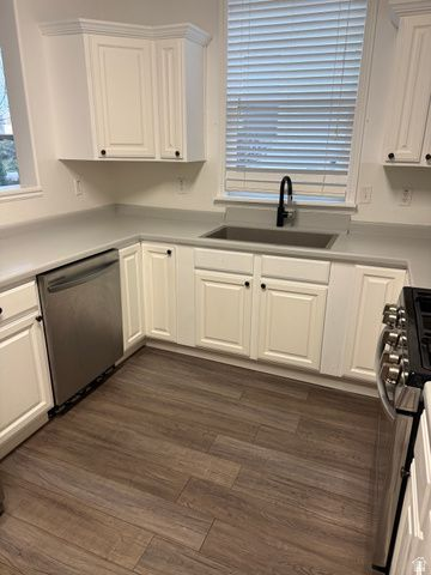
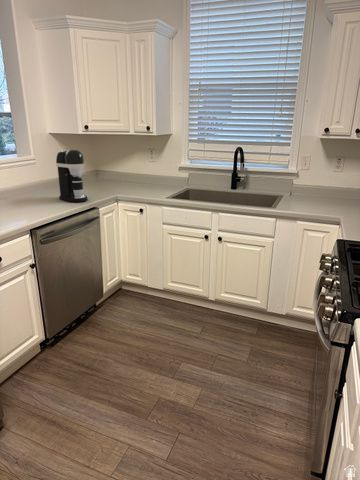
+ coffee maker [55,148,89,203]
